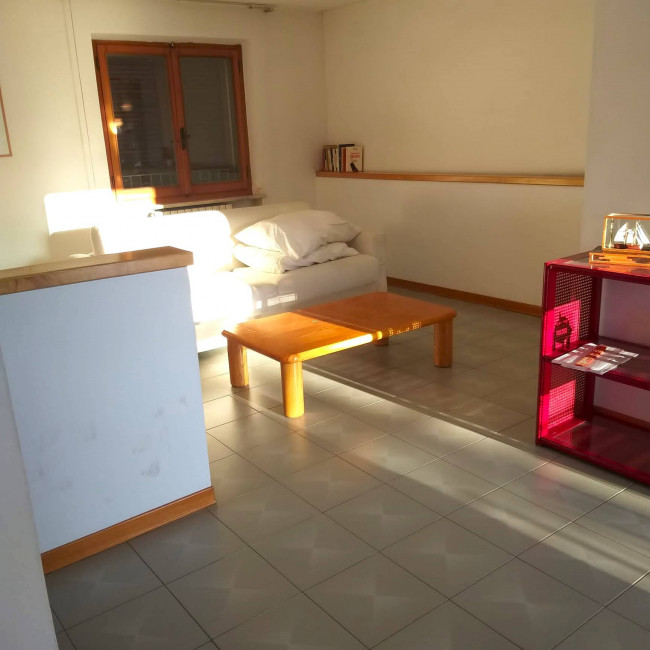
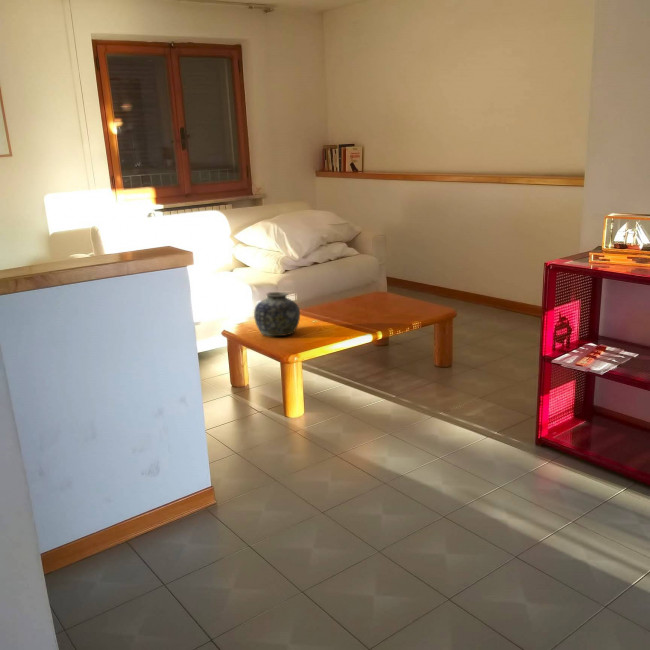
+ vase [253,291,301,337]
